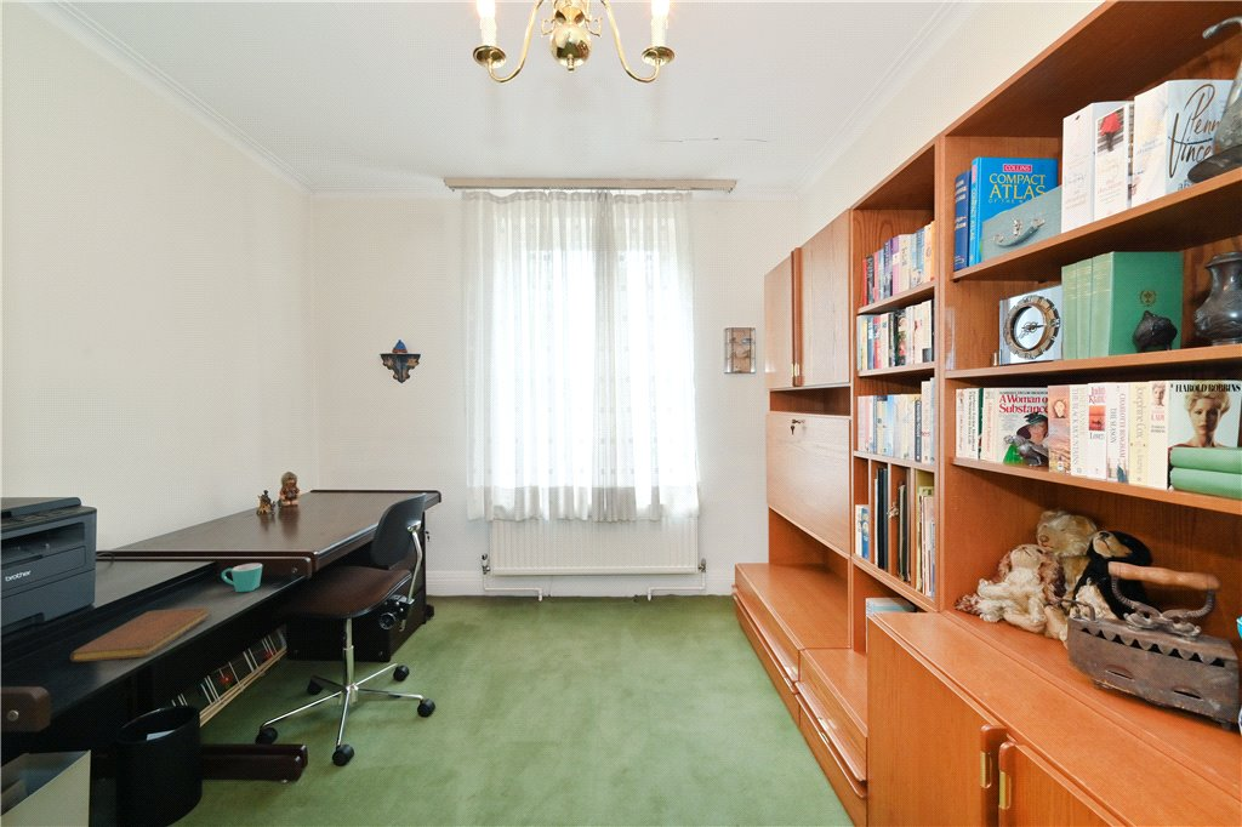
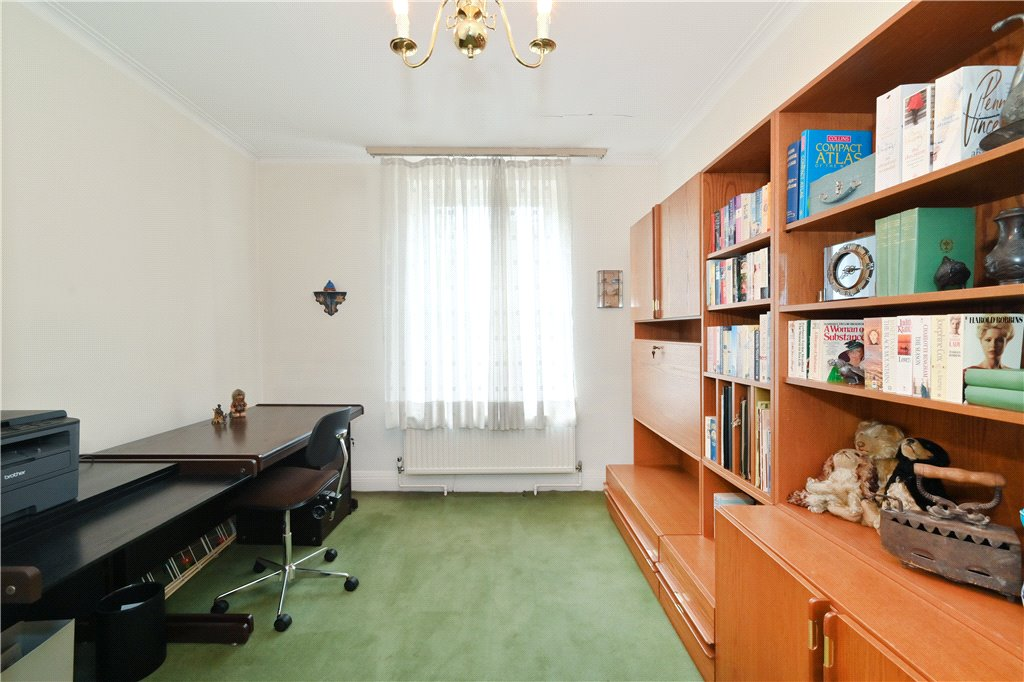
- notebook [69,606,212,663]
- mug [221,563,263,593]
